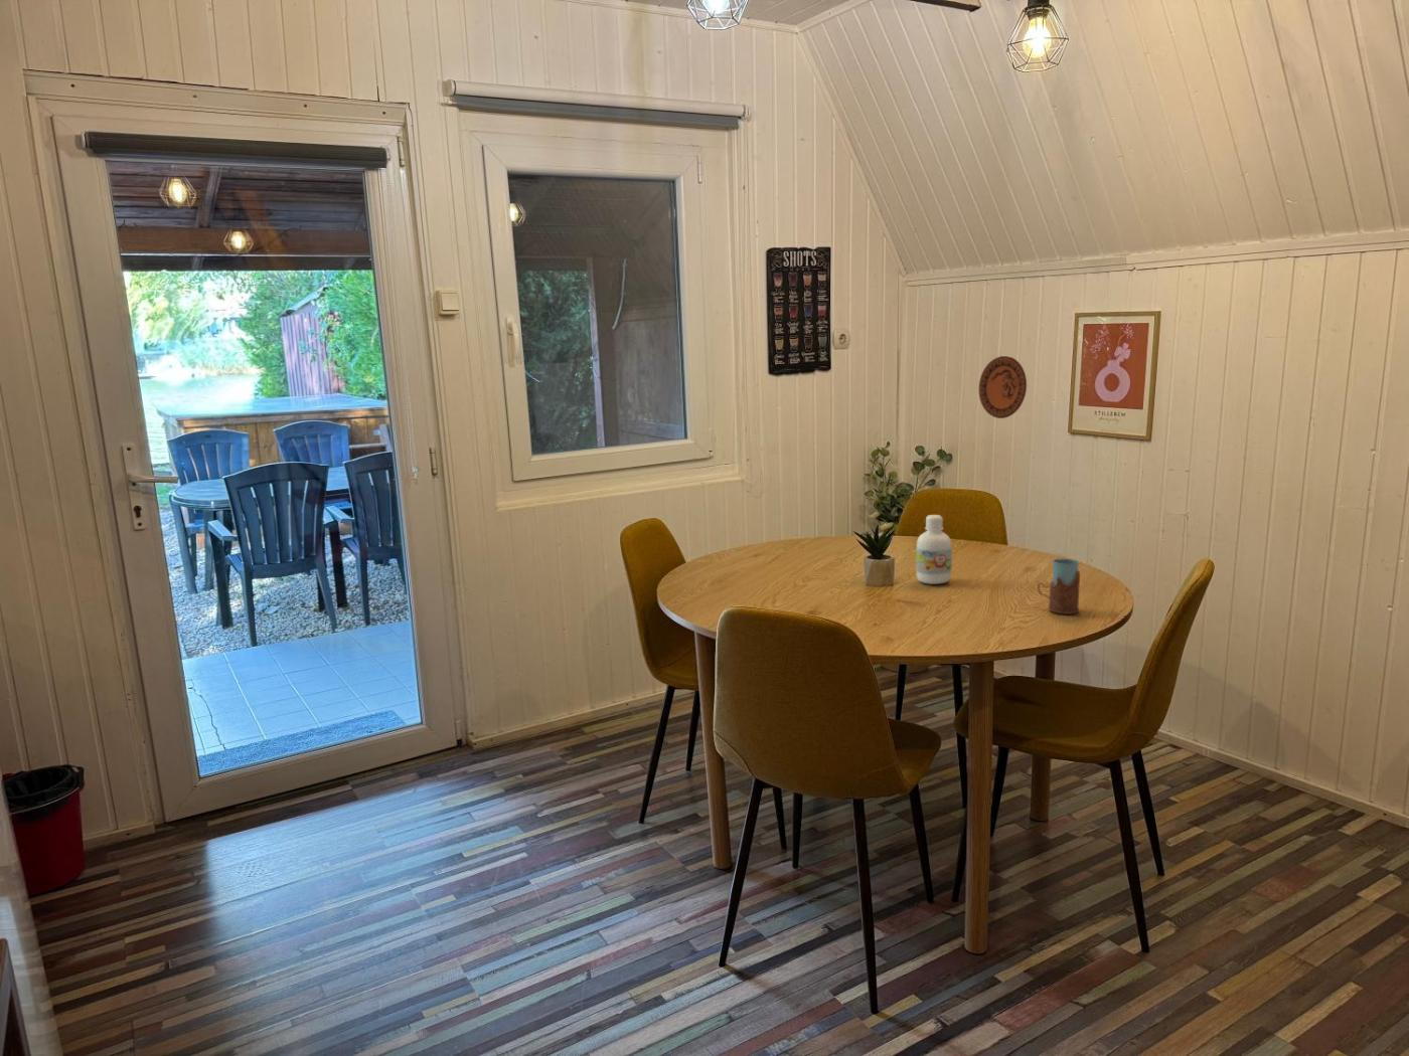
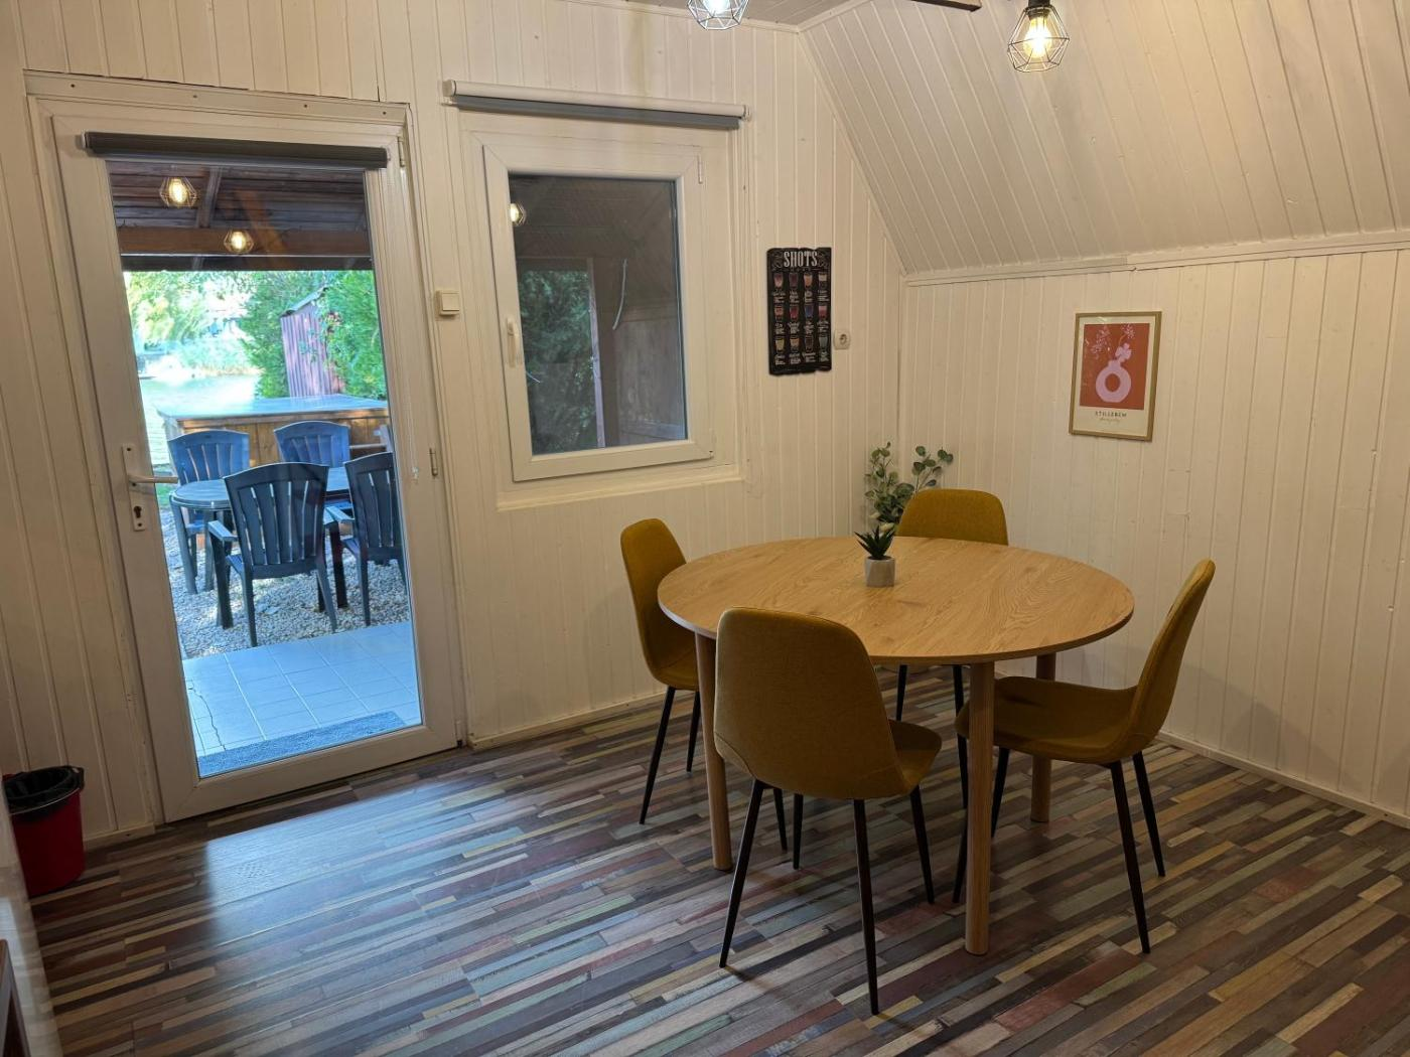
- drinking glass [1036,558,1081,616]
- decorative plate [979,355,1027,419]
- bottle [915,514,953,586]
